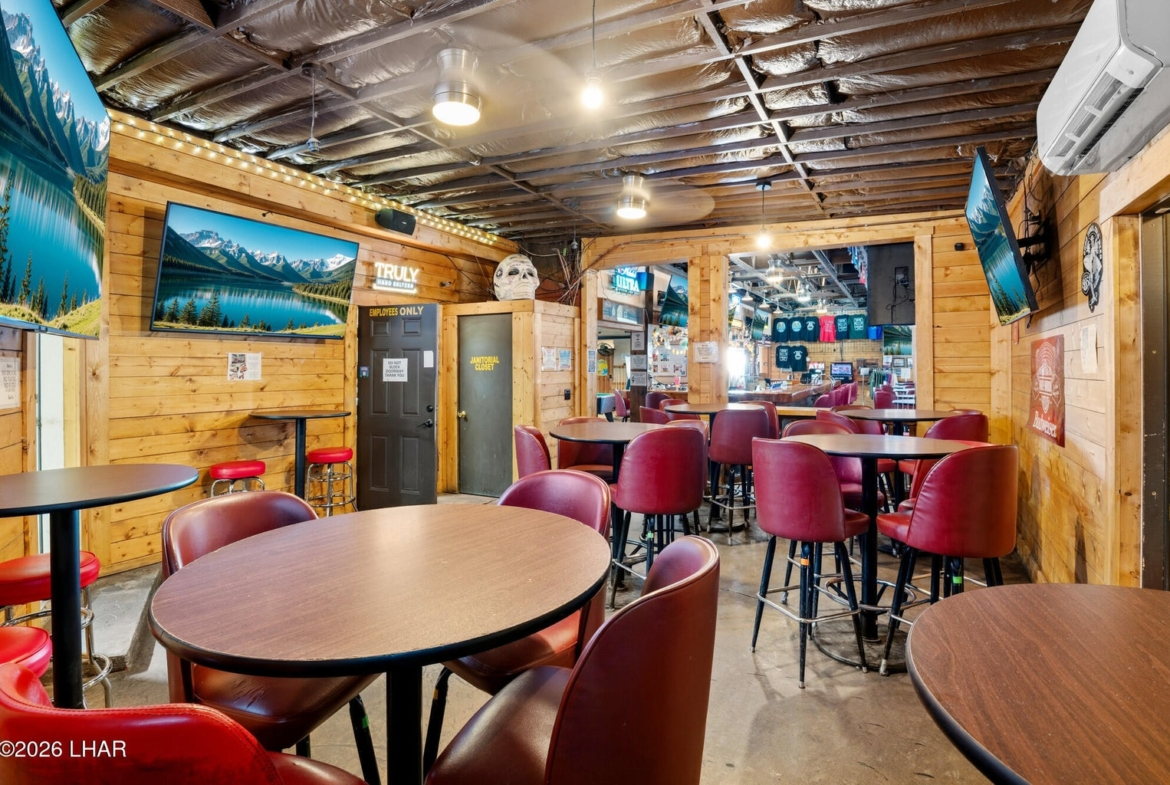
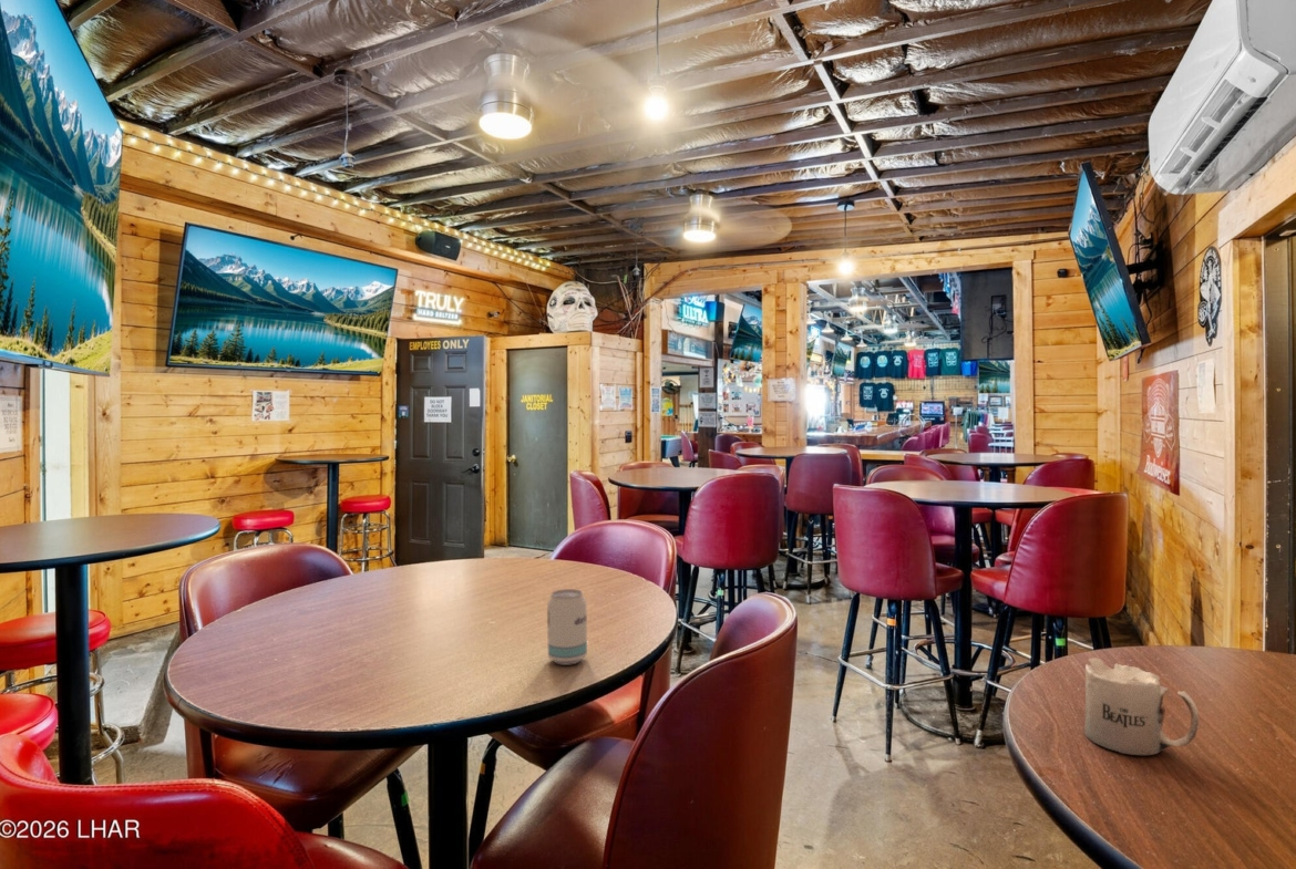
+ mug [1083,656,1200,756]
+ beverage can [546,588,588,666]
